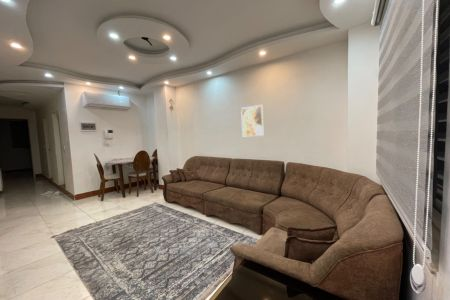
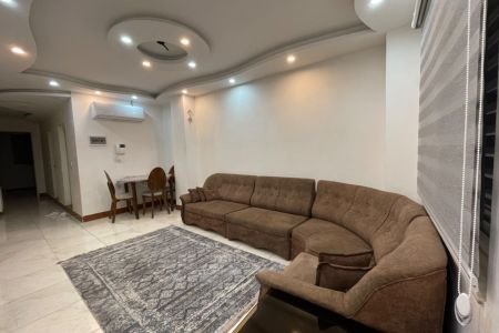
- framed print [240,104,265,137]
